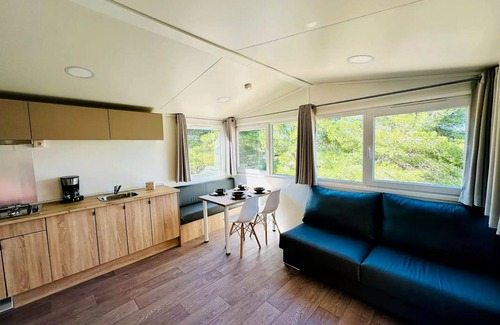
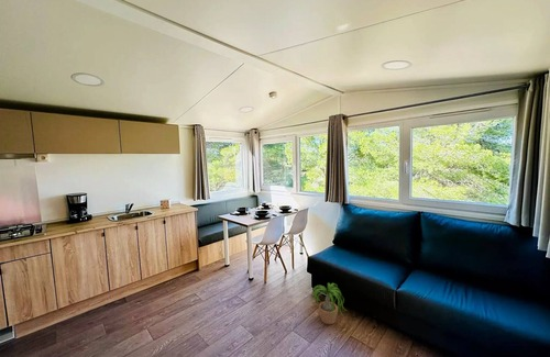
+ potted plant [308,282,346,325]
